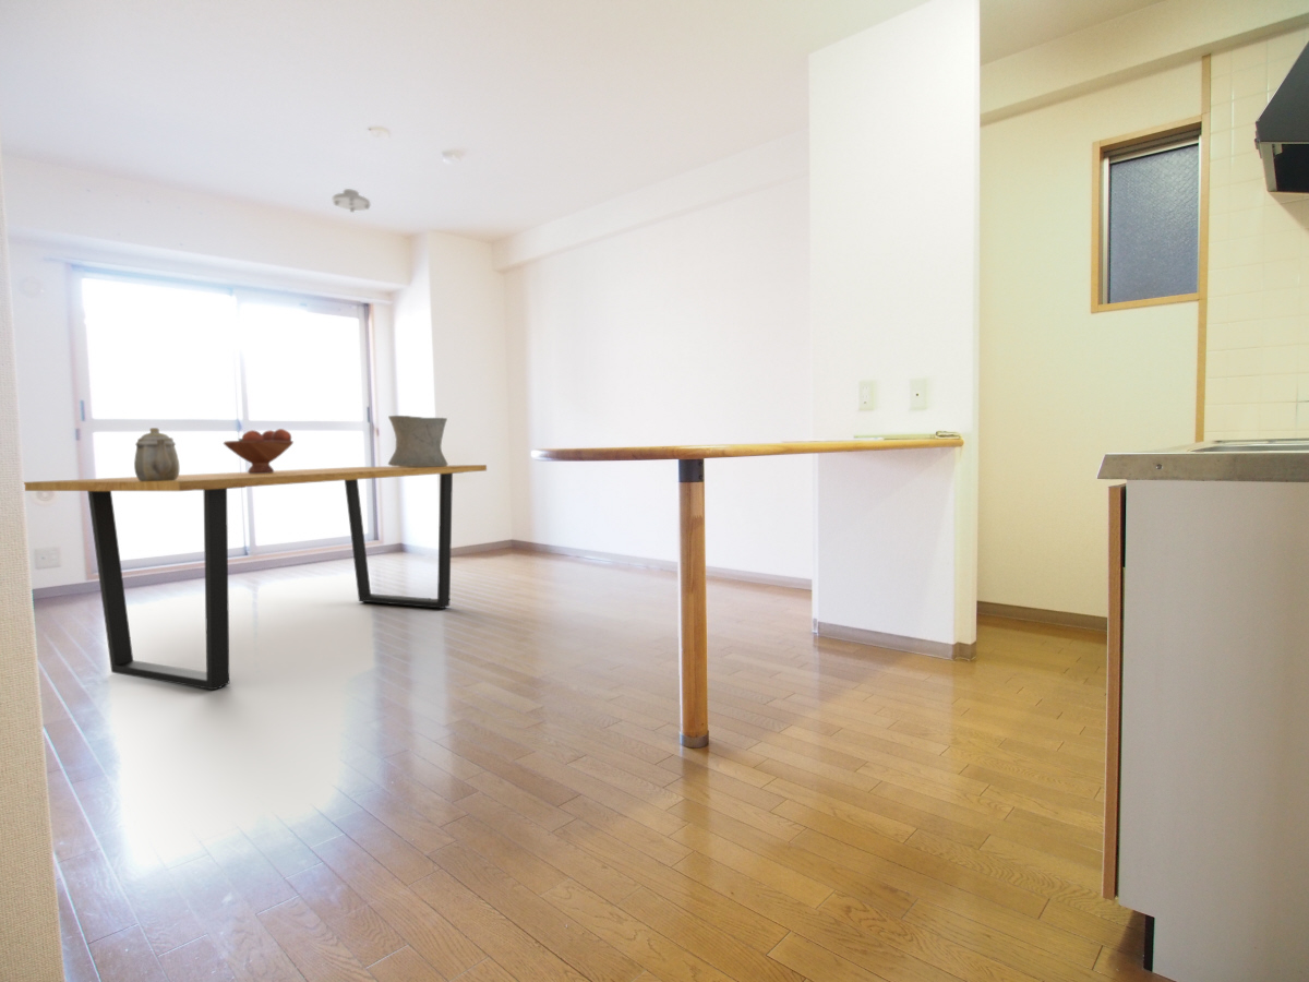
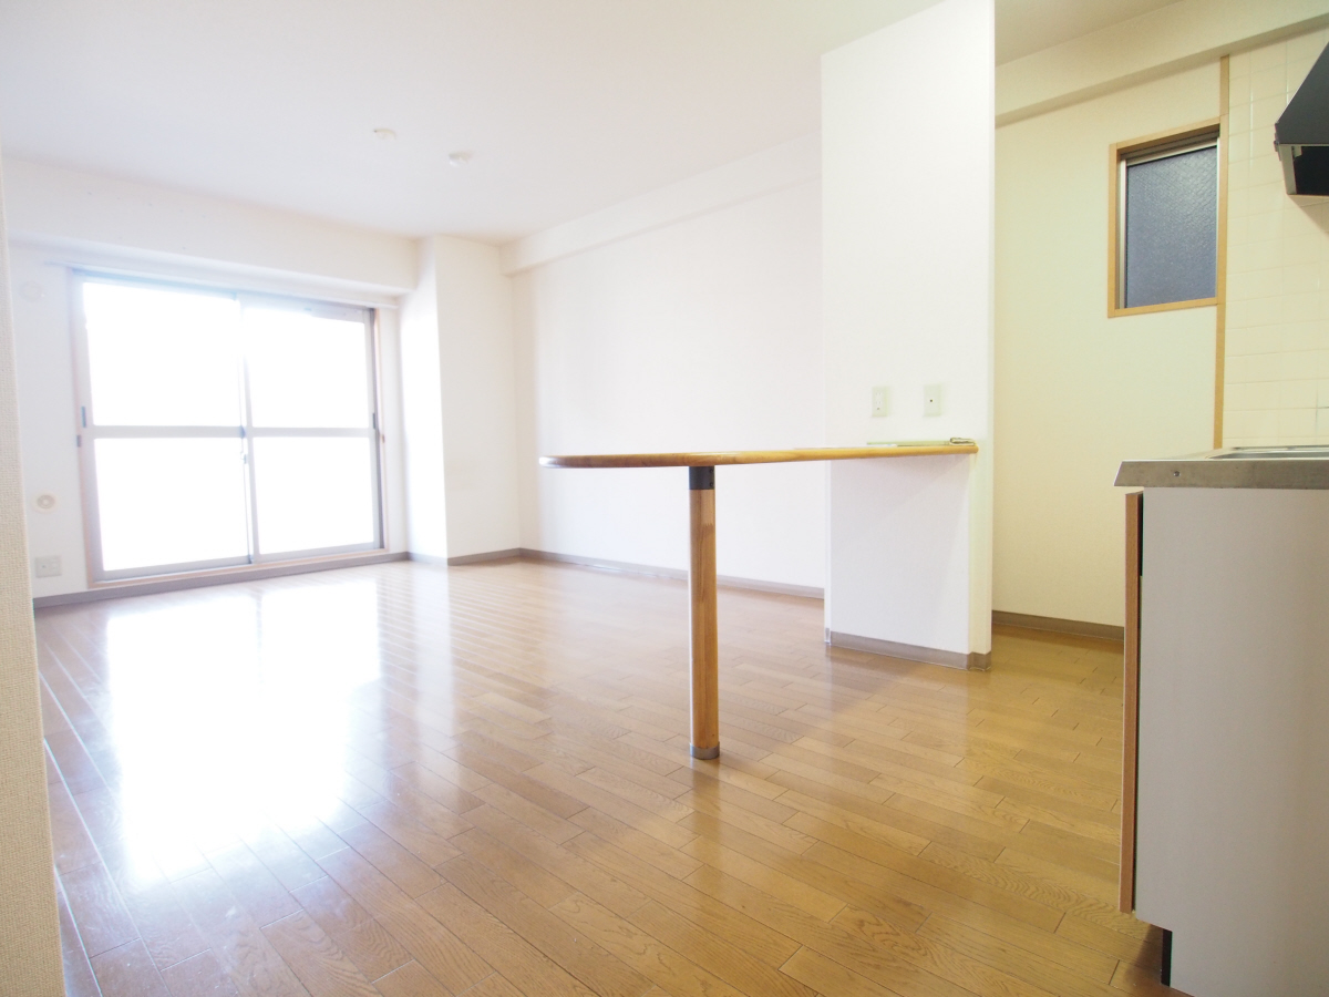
- ceiling light [332,188,371,214]
- teapot [133,427,180,481]
- vase [387,415,448,467]
- dining table [23,464,488,691]
- fruit bowl [223,428,295,474]
